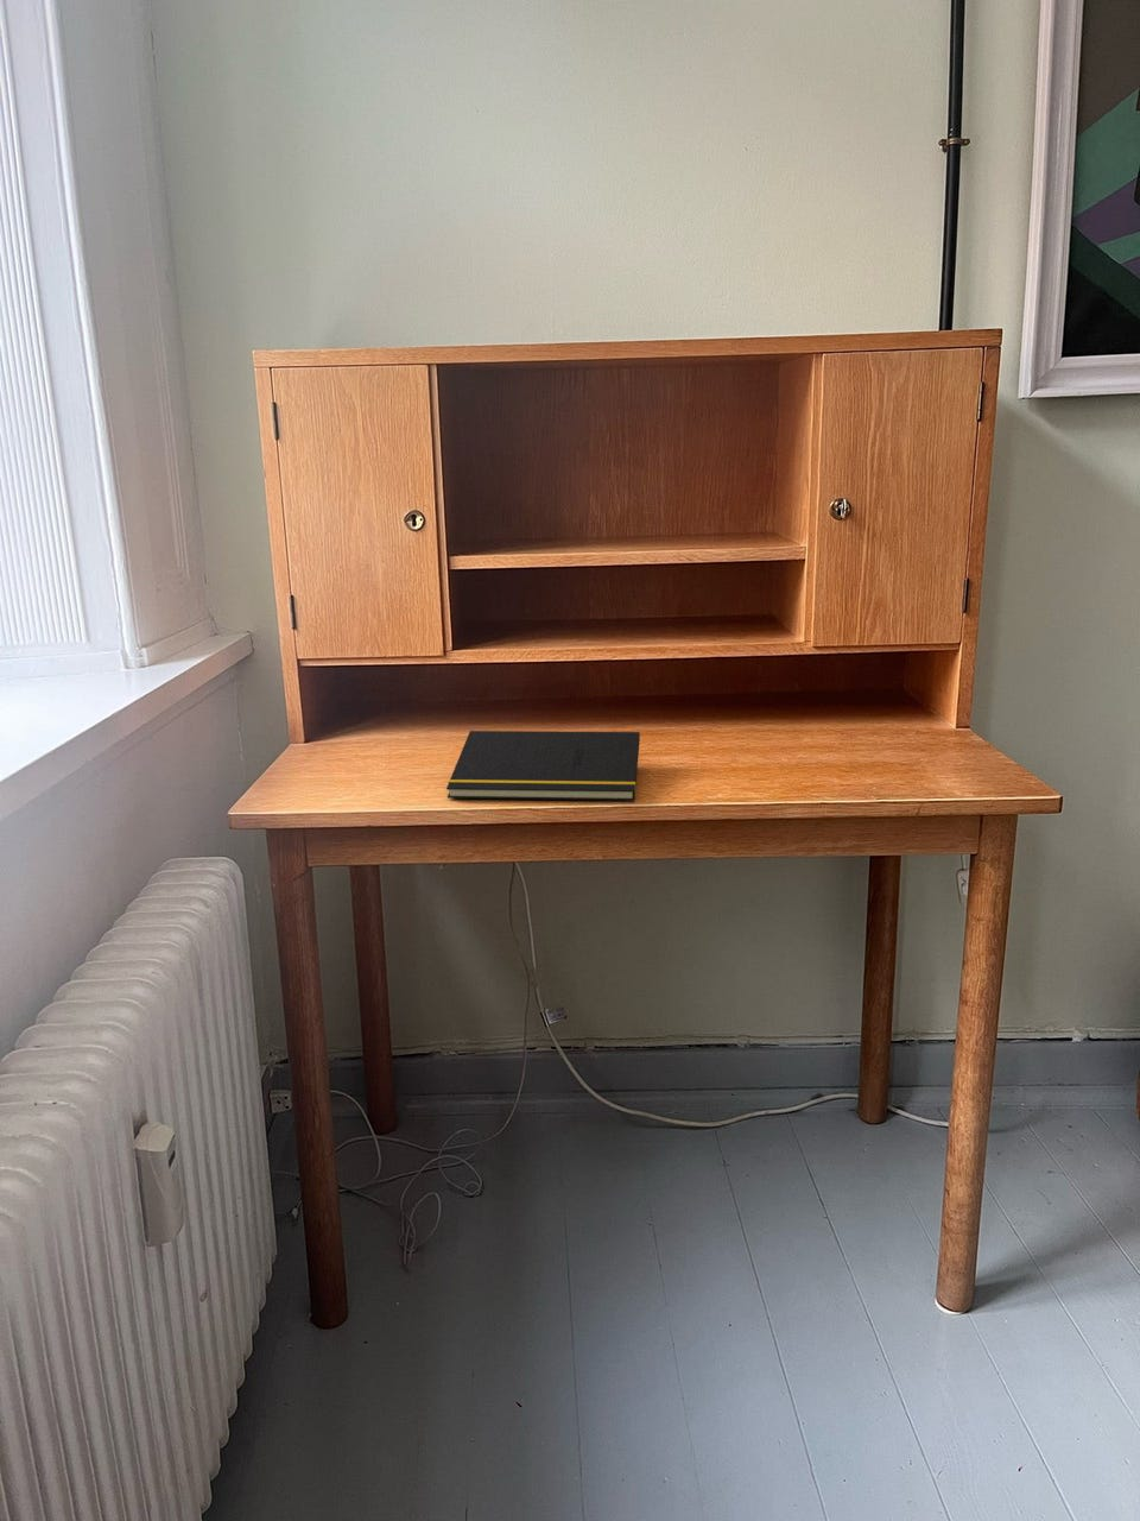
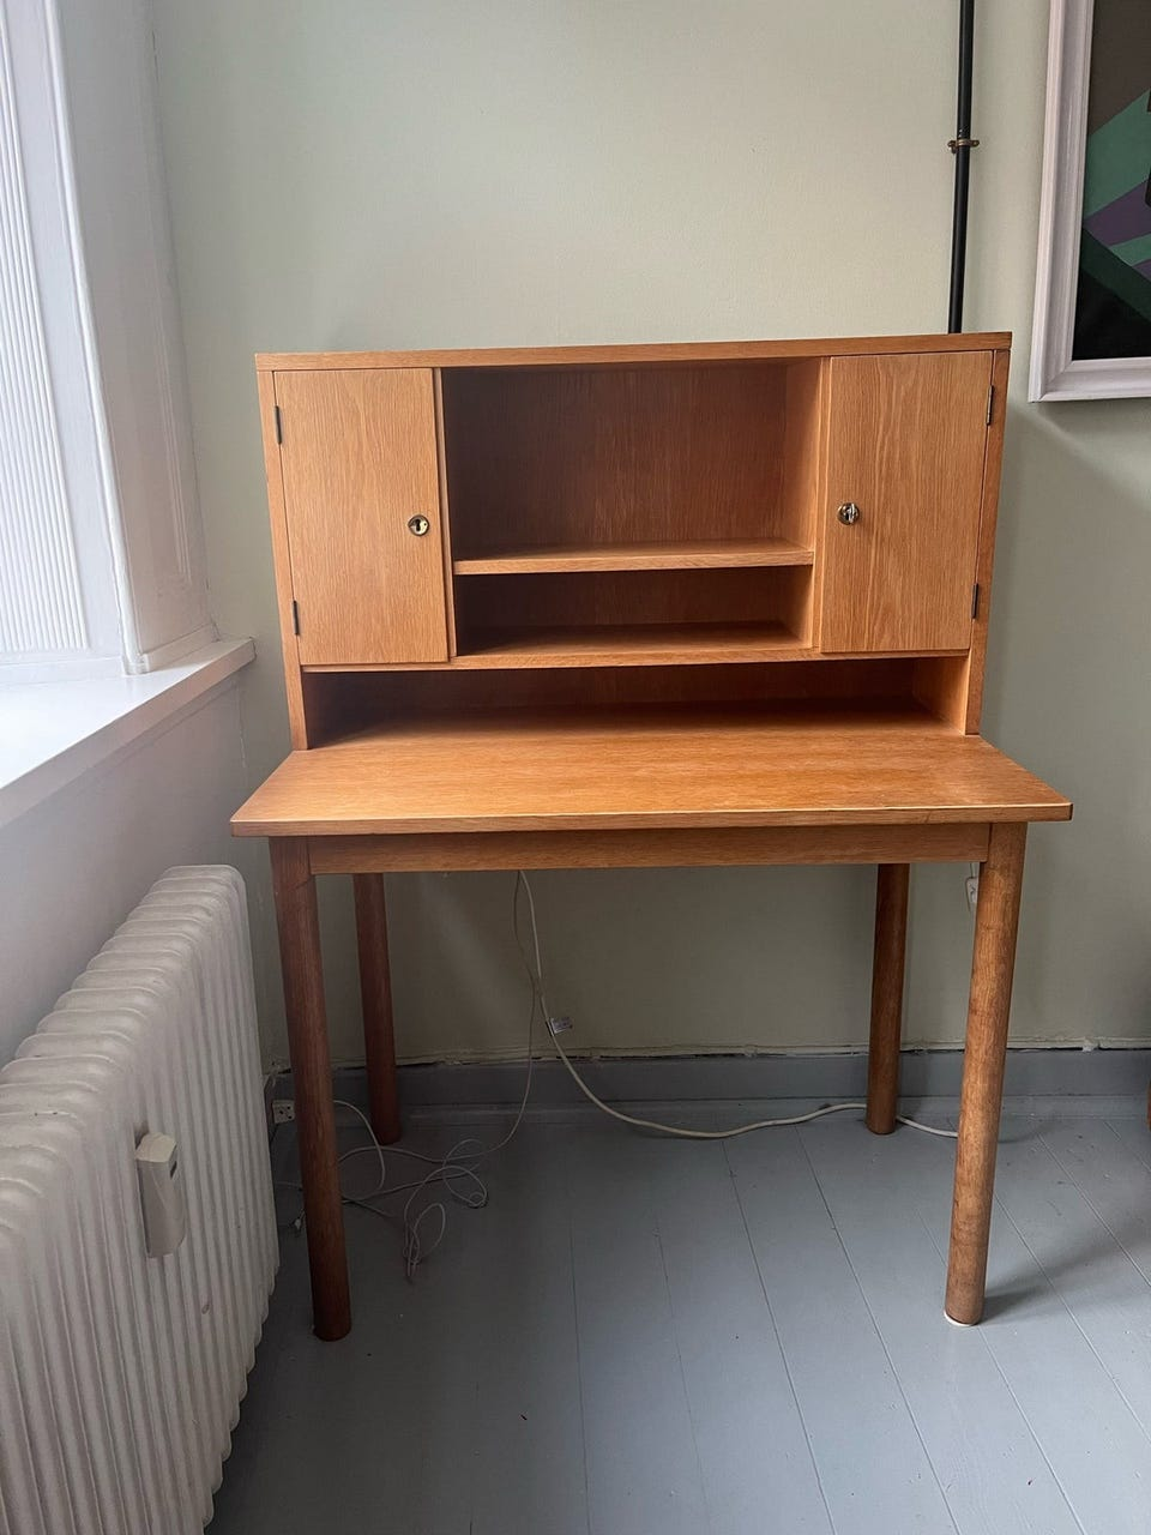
- notepad [445,729,641,802]
